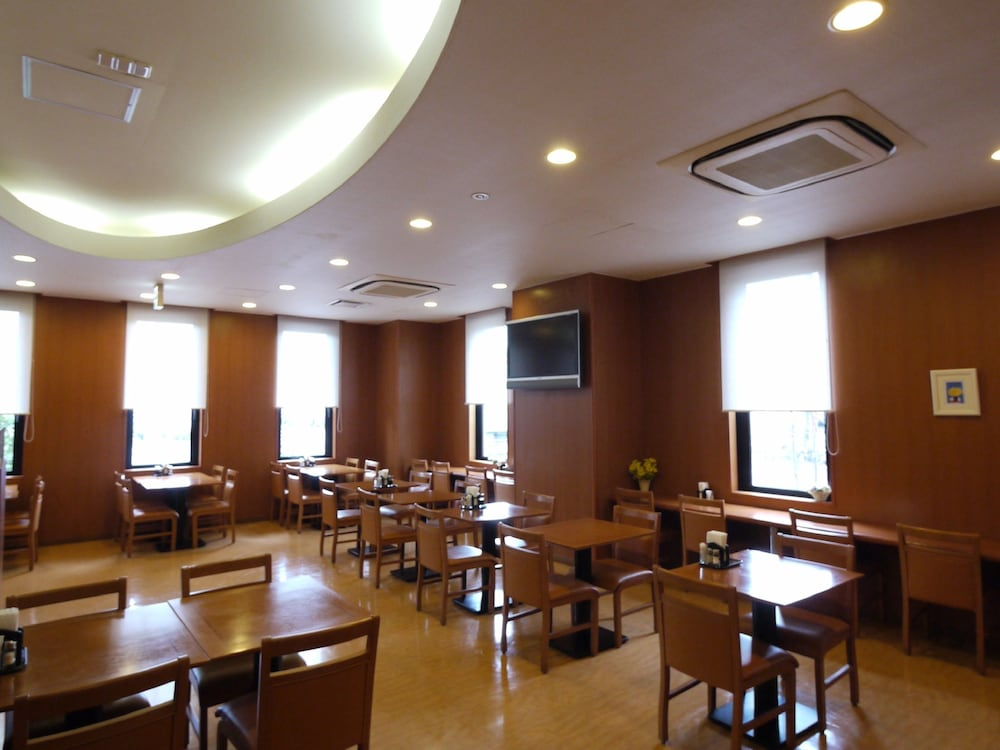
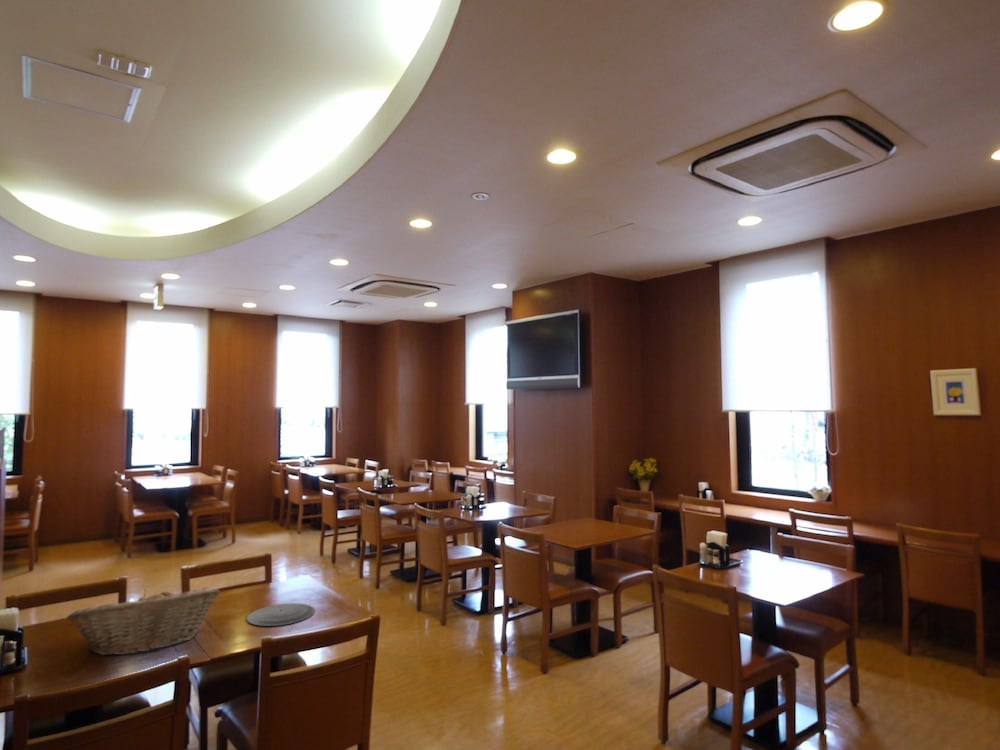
+ plate [246,603,316,627]
+ fruit basket [66,586,220,656]
